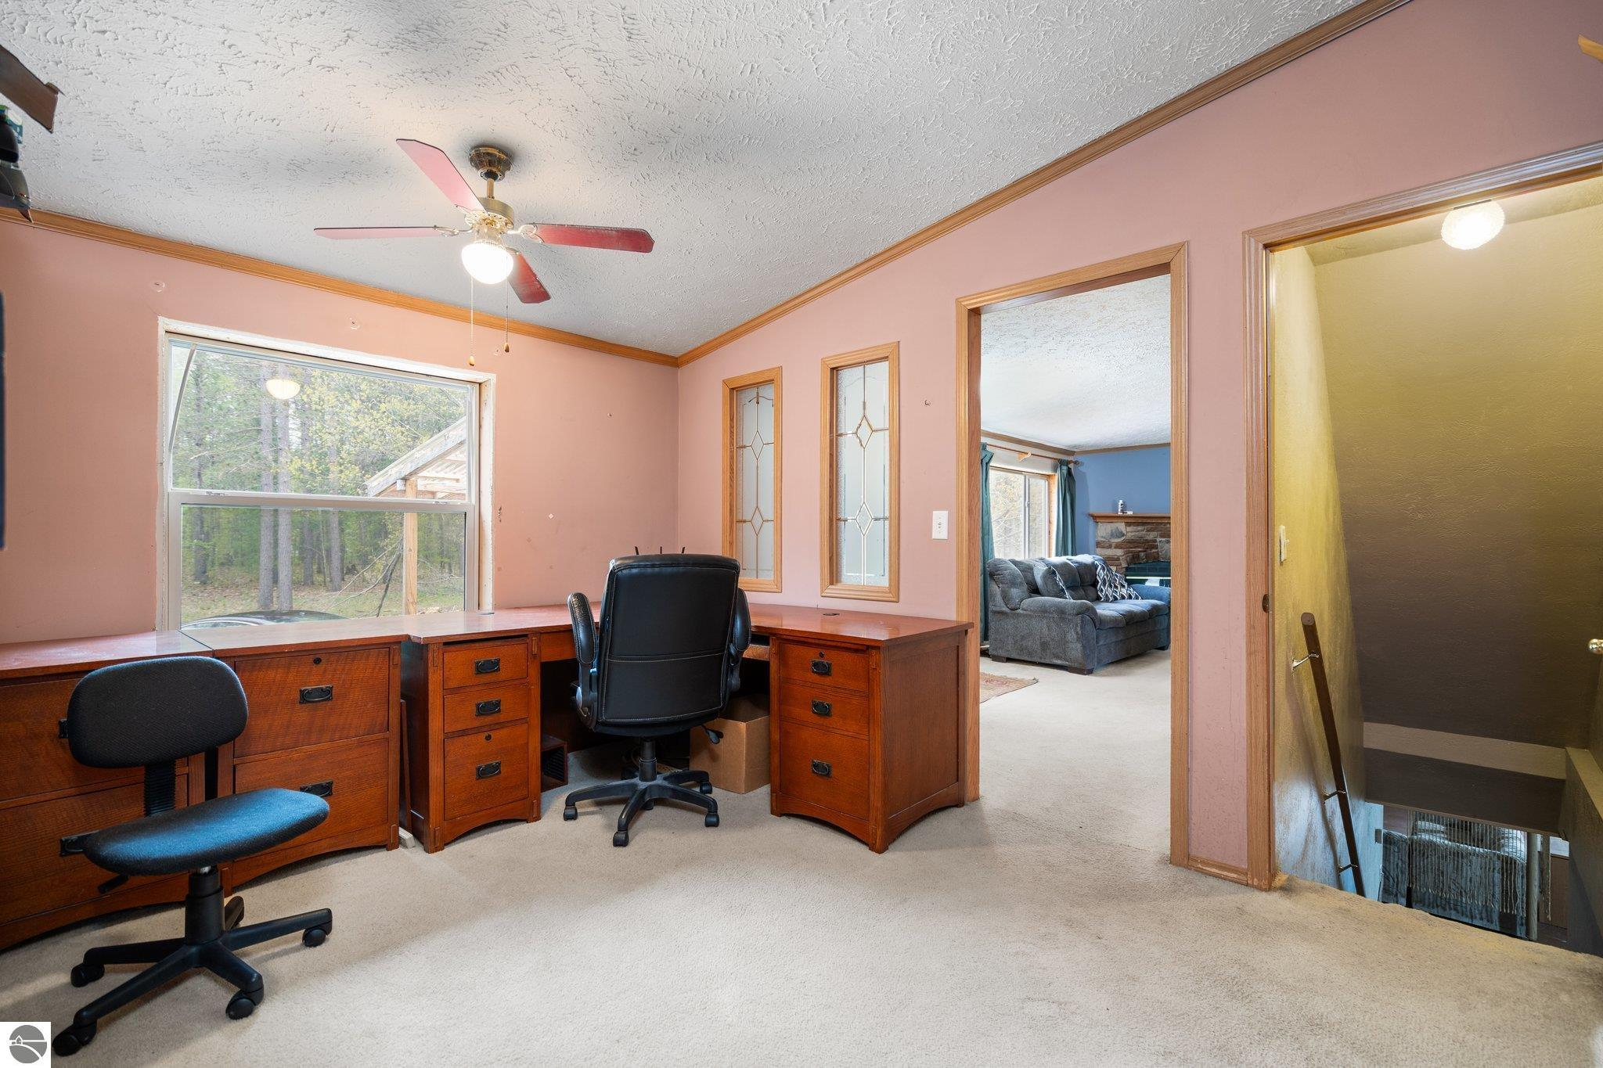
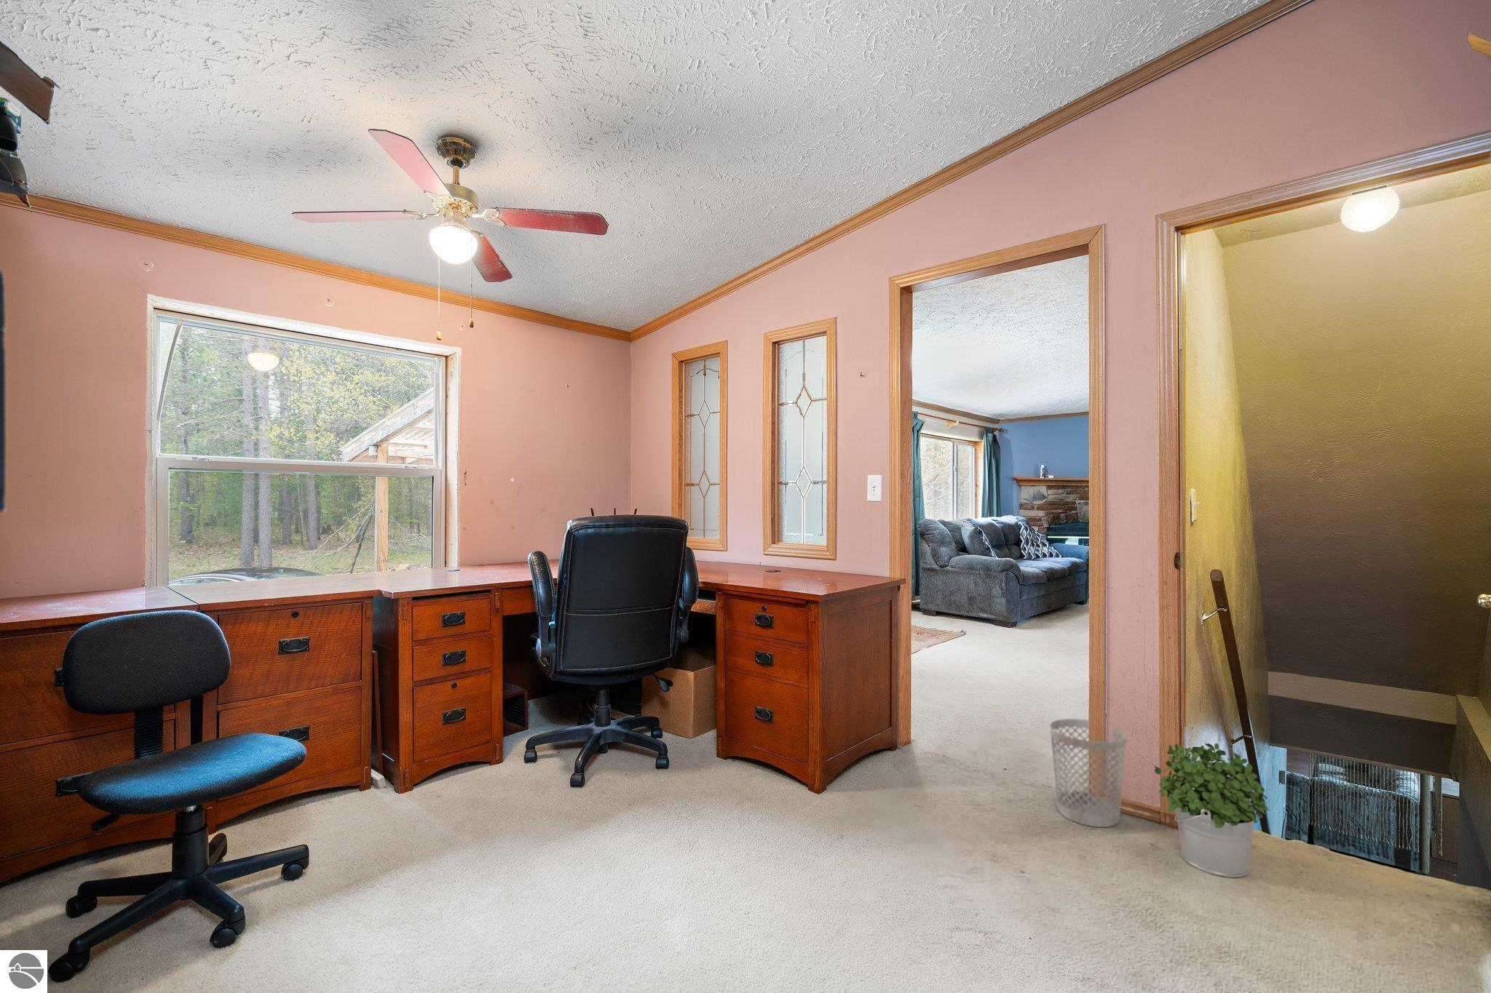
+ wastebasket [1049,718,1127,828]
+ potted plant [1153,743,1269,878]
